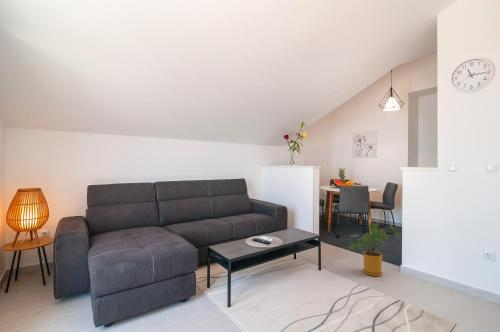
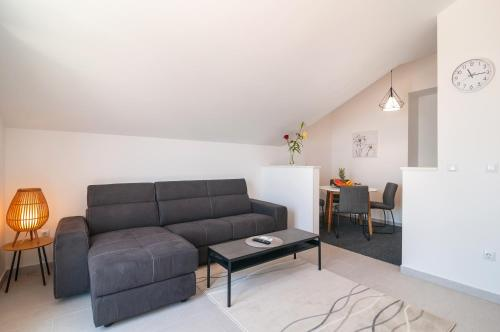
- house plant [349,222,399,277]
